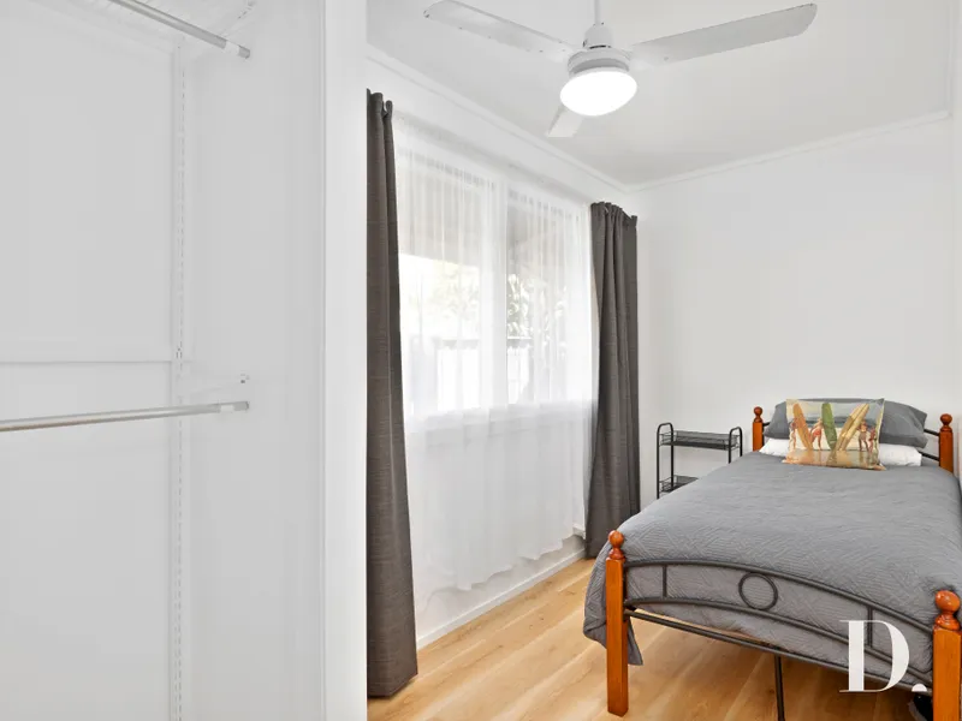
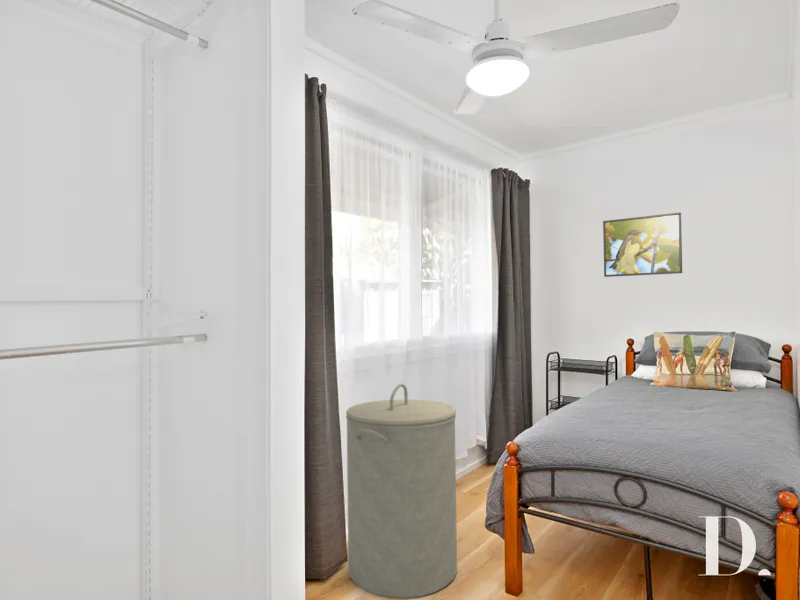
+ laundry hamper [345,383,458,600]
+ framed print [602,212,683,278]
